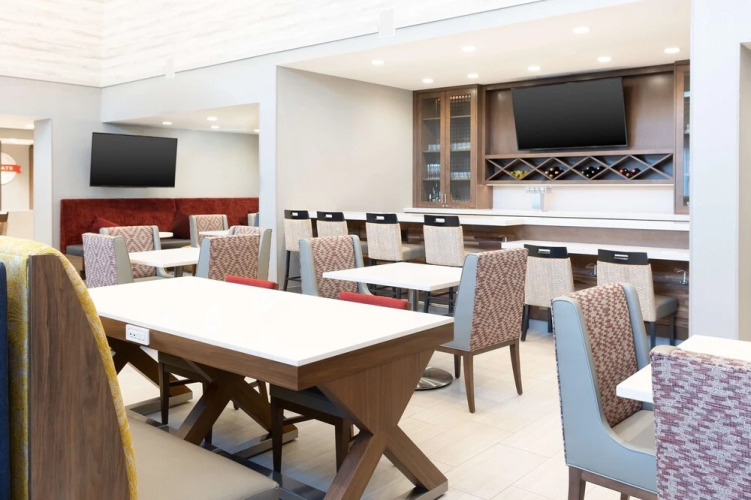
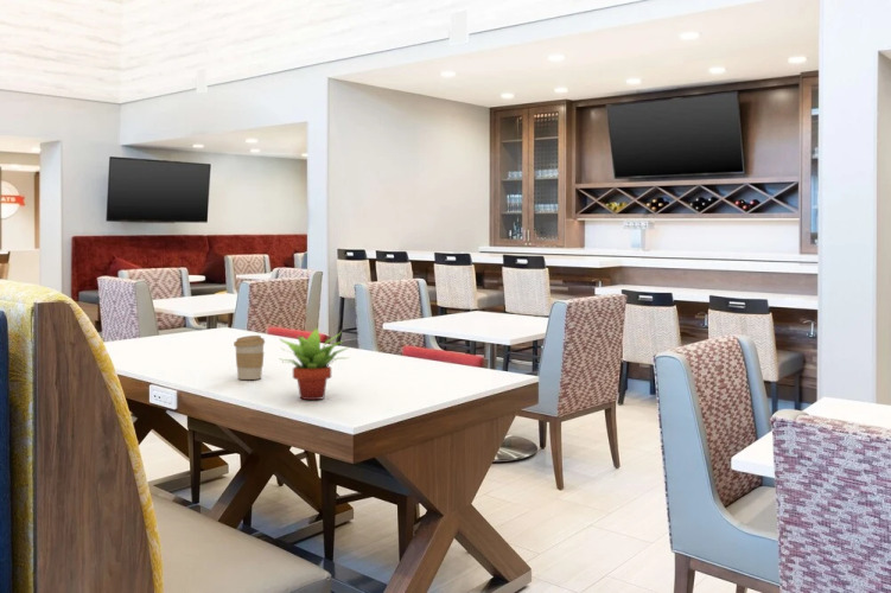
+ coffee cup [233,334,266,381]
+ succulent plant [279,326,351,401]
